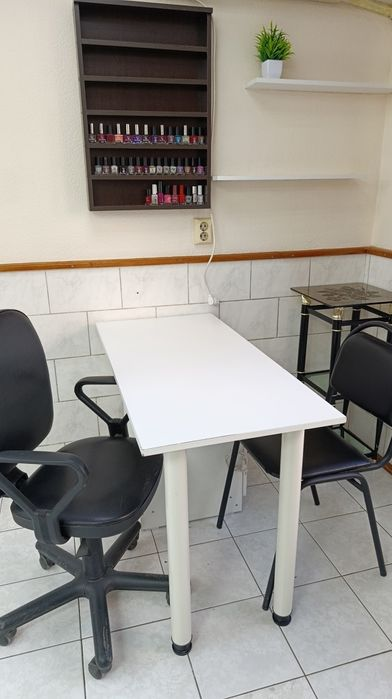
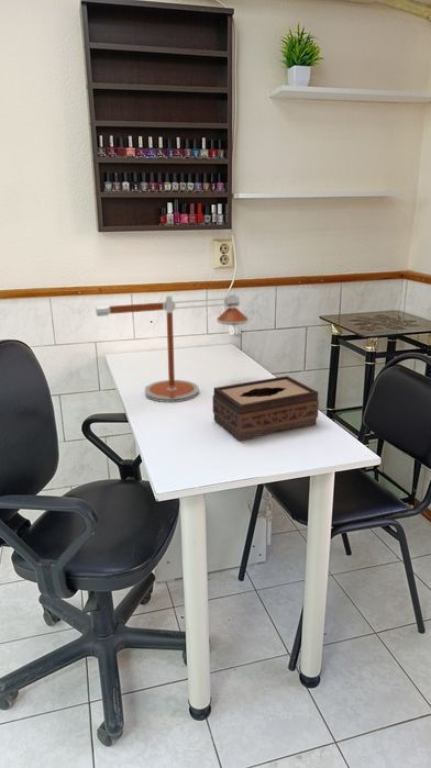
+ desk lamp [95,293,250,403]
+ tissue box [212,375,320,442]
